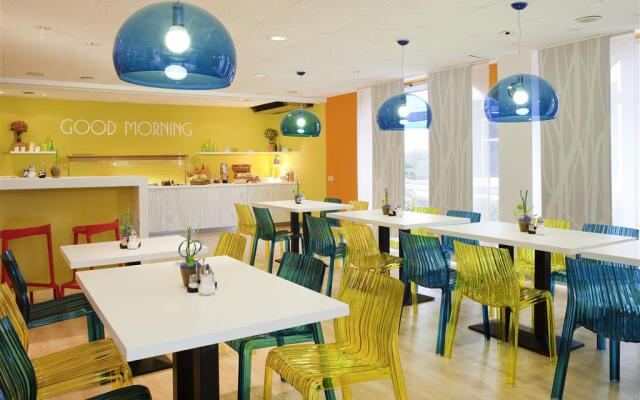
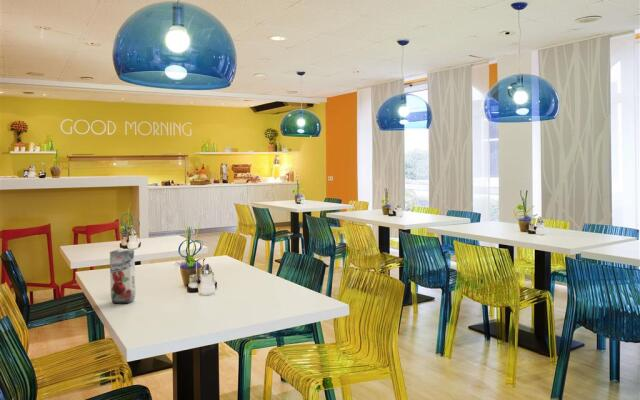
+ juice carton [109,247,136,304]
